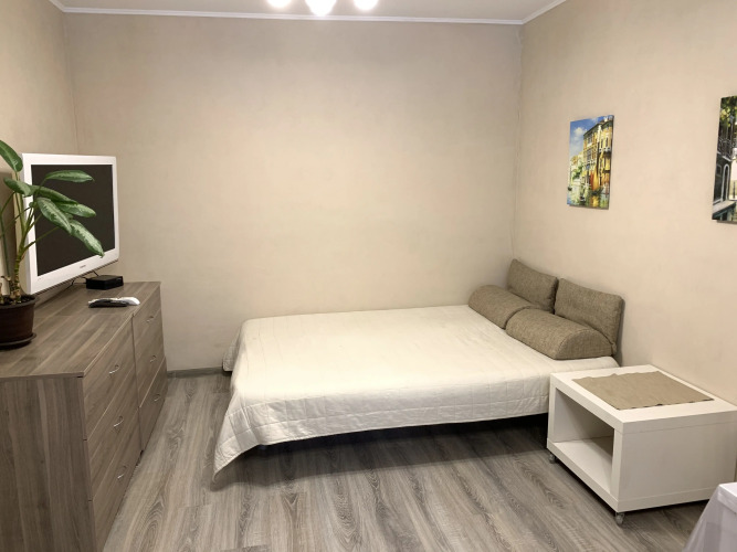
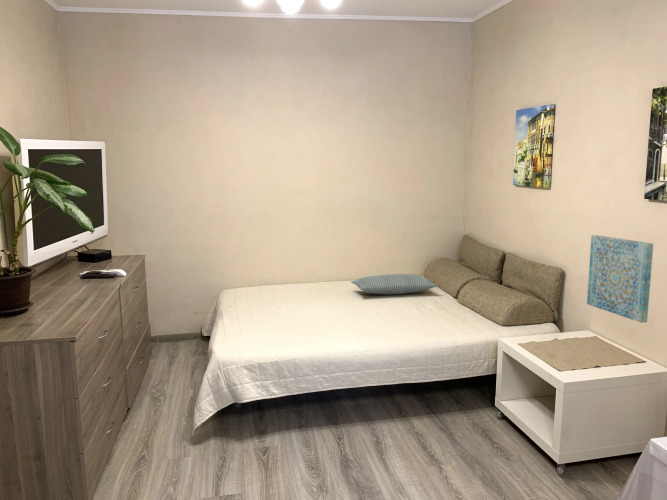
+ wall art [586,234,654,324]
+ pillow [350,273,438,295]
